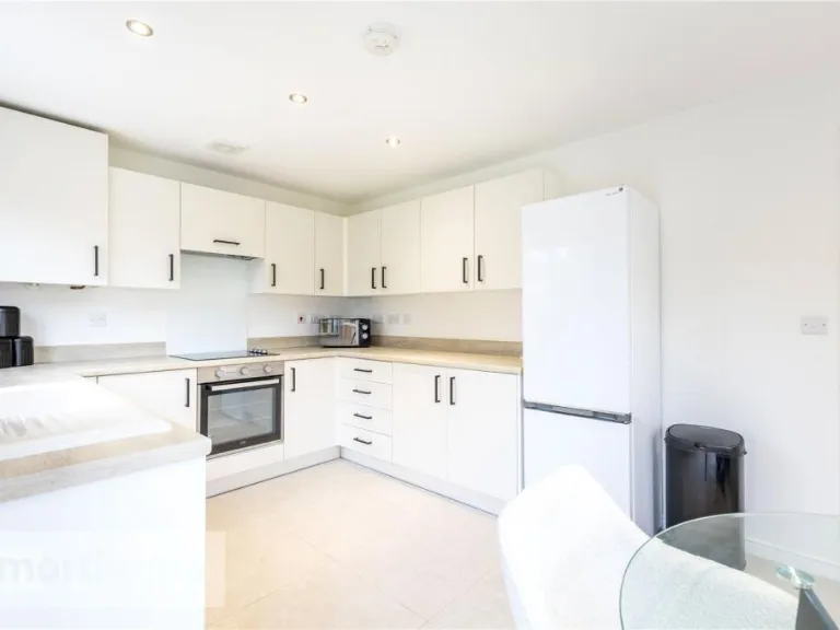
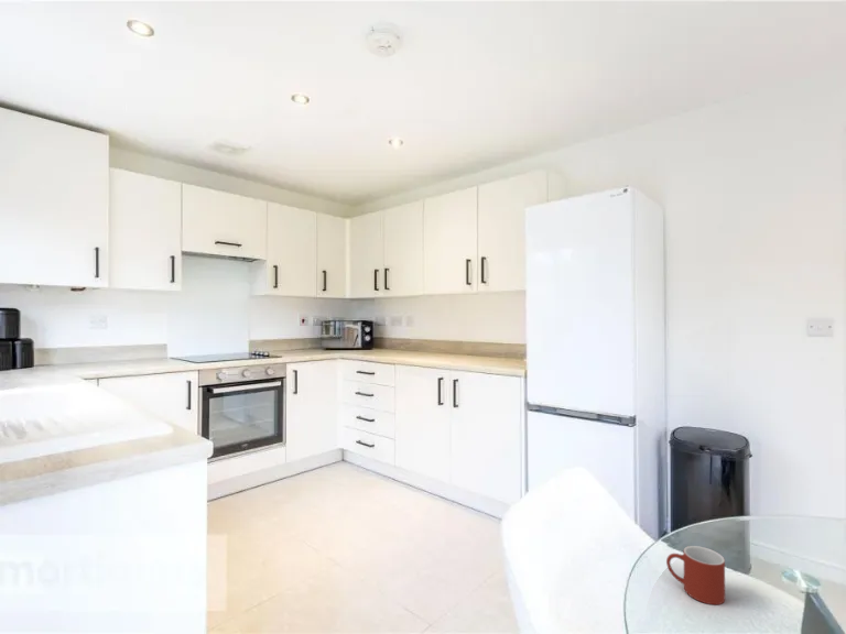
+ mug [665,545,726,605]
